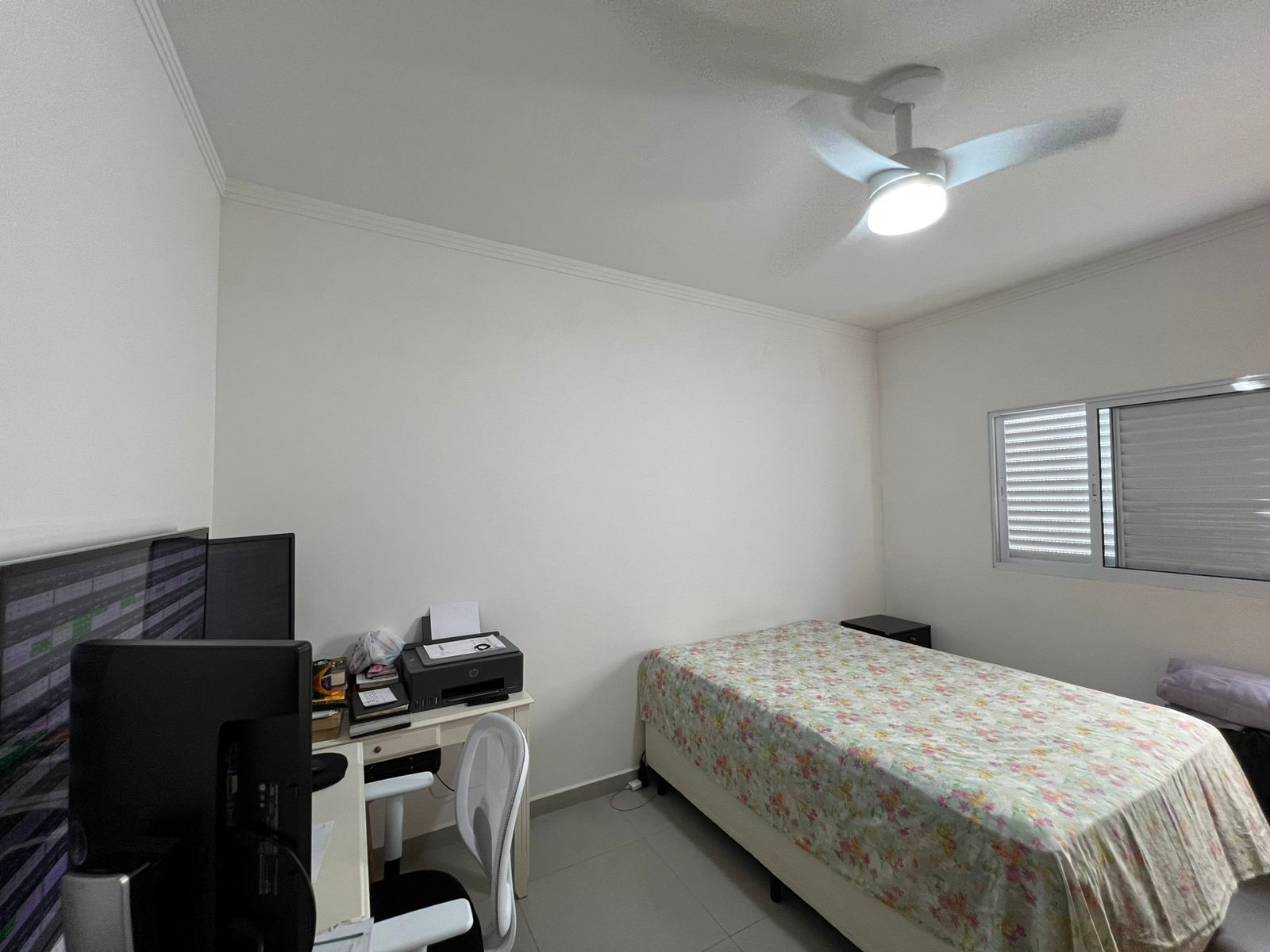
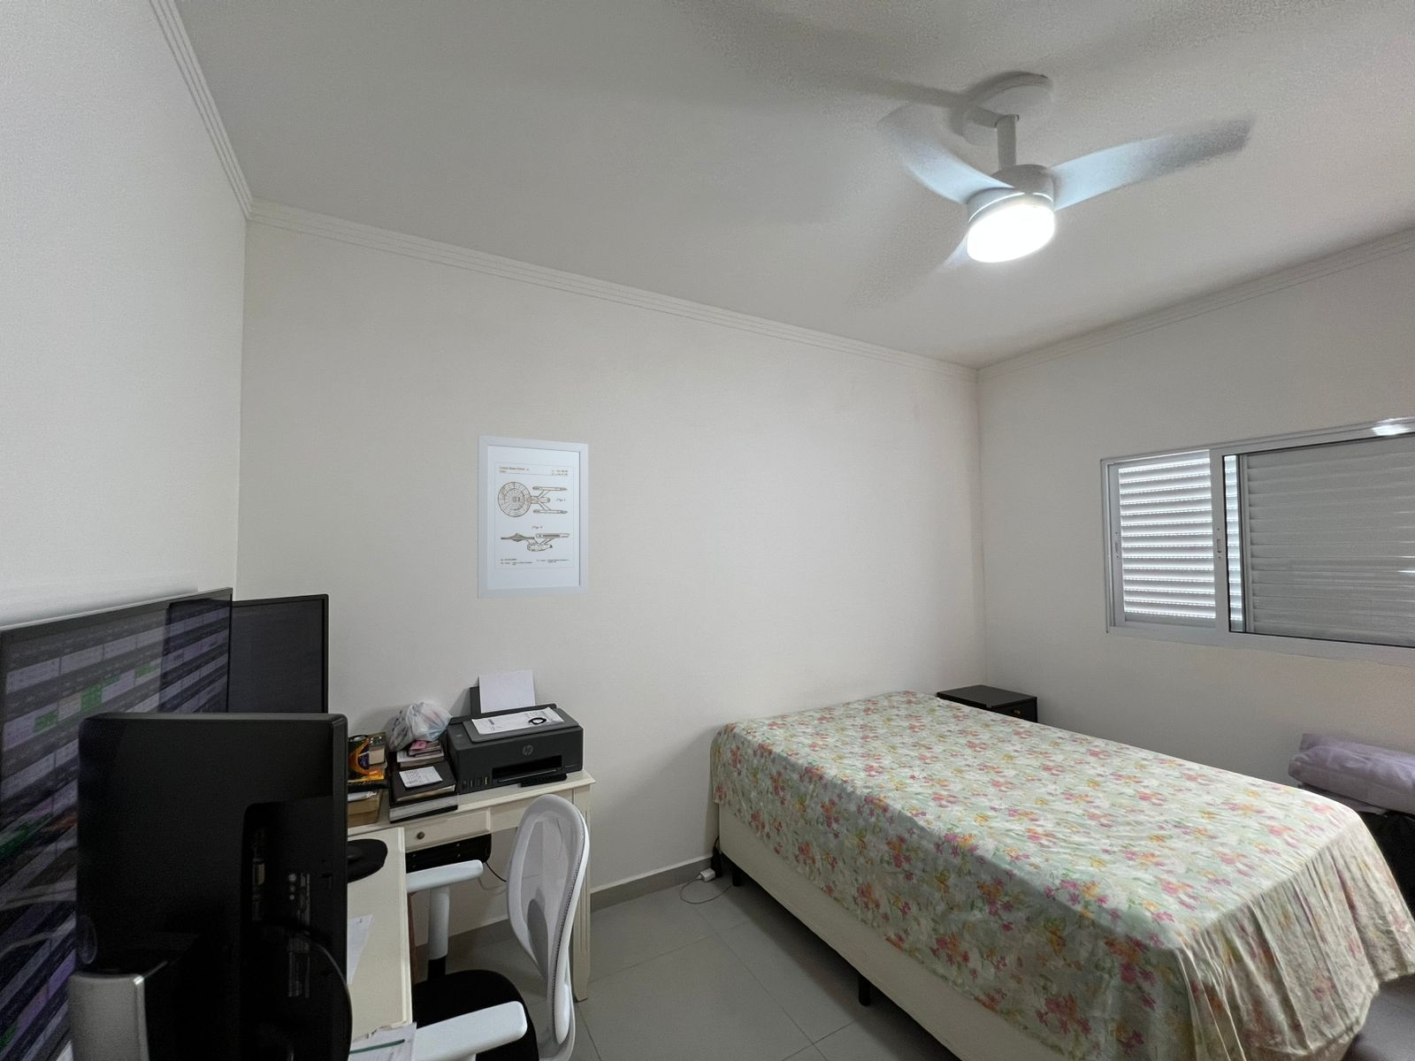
+ wall art [477,435,589,600]
